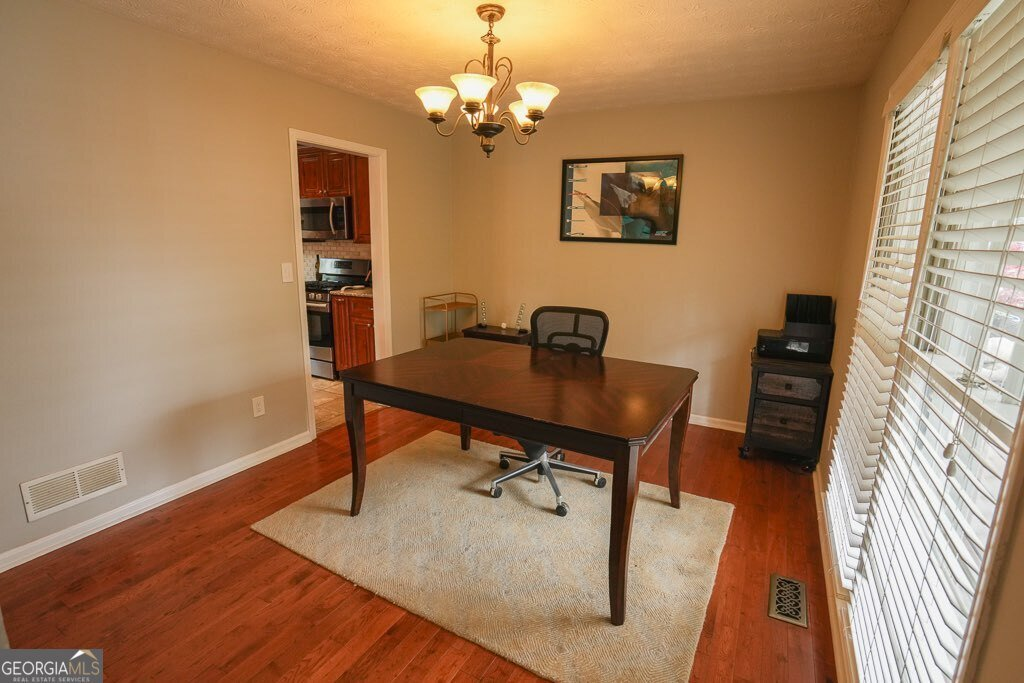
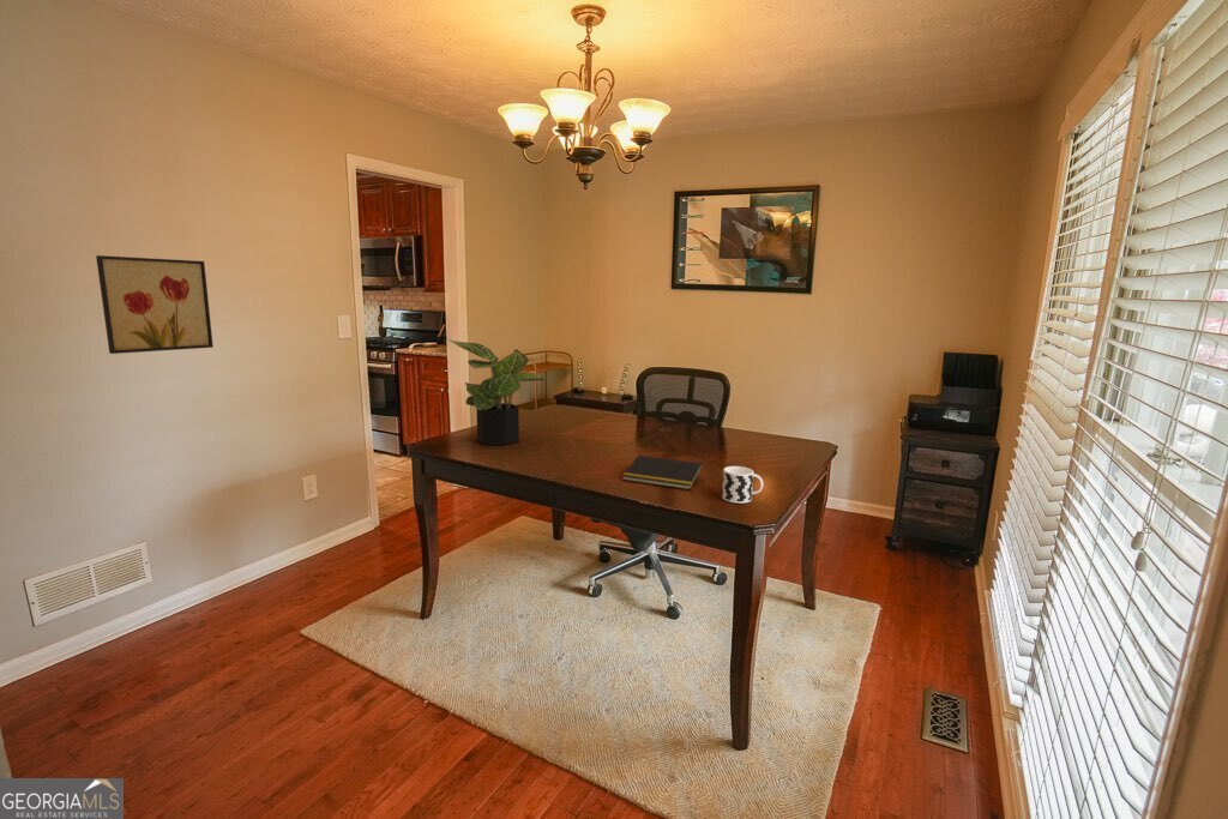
+ notepad [621,454,704,490]
+ wall art [95,254,215,355]
+ cup [721,465,764,505]
+ potted plant [447,339,553,446]
